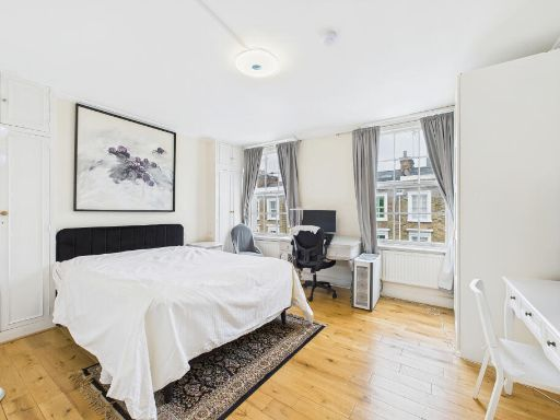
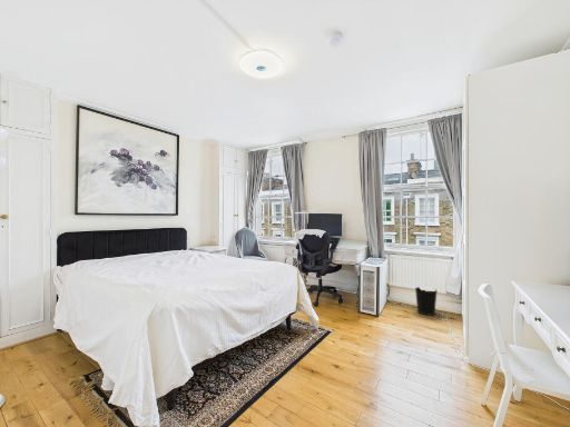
+ wastebasket [414,286,439,317]
